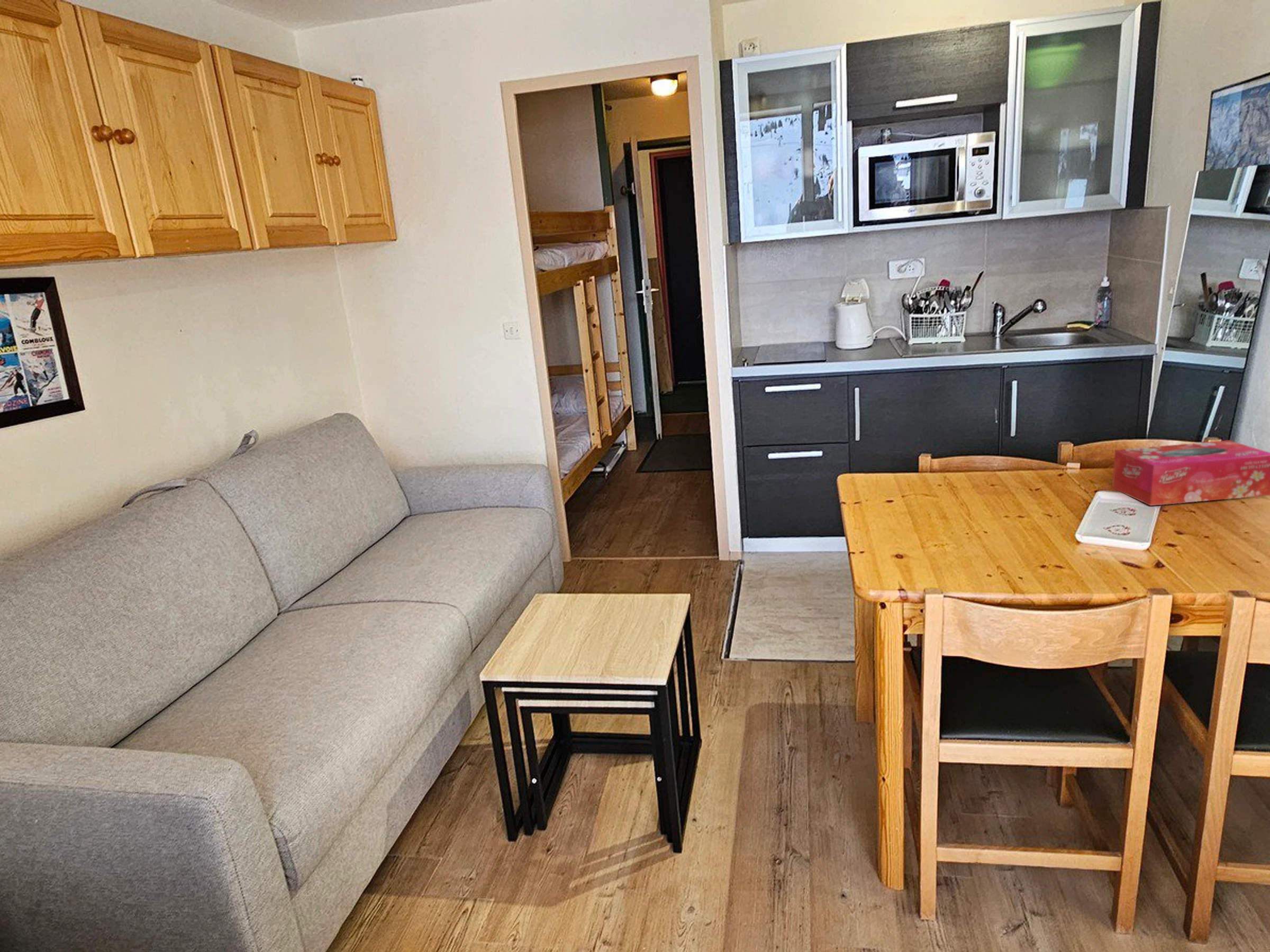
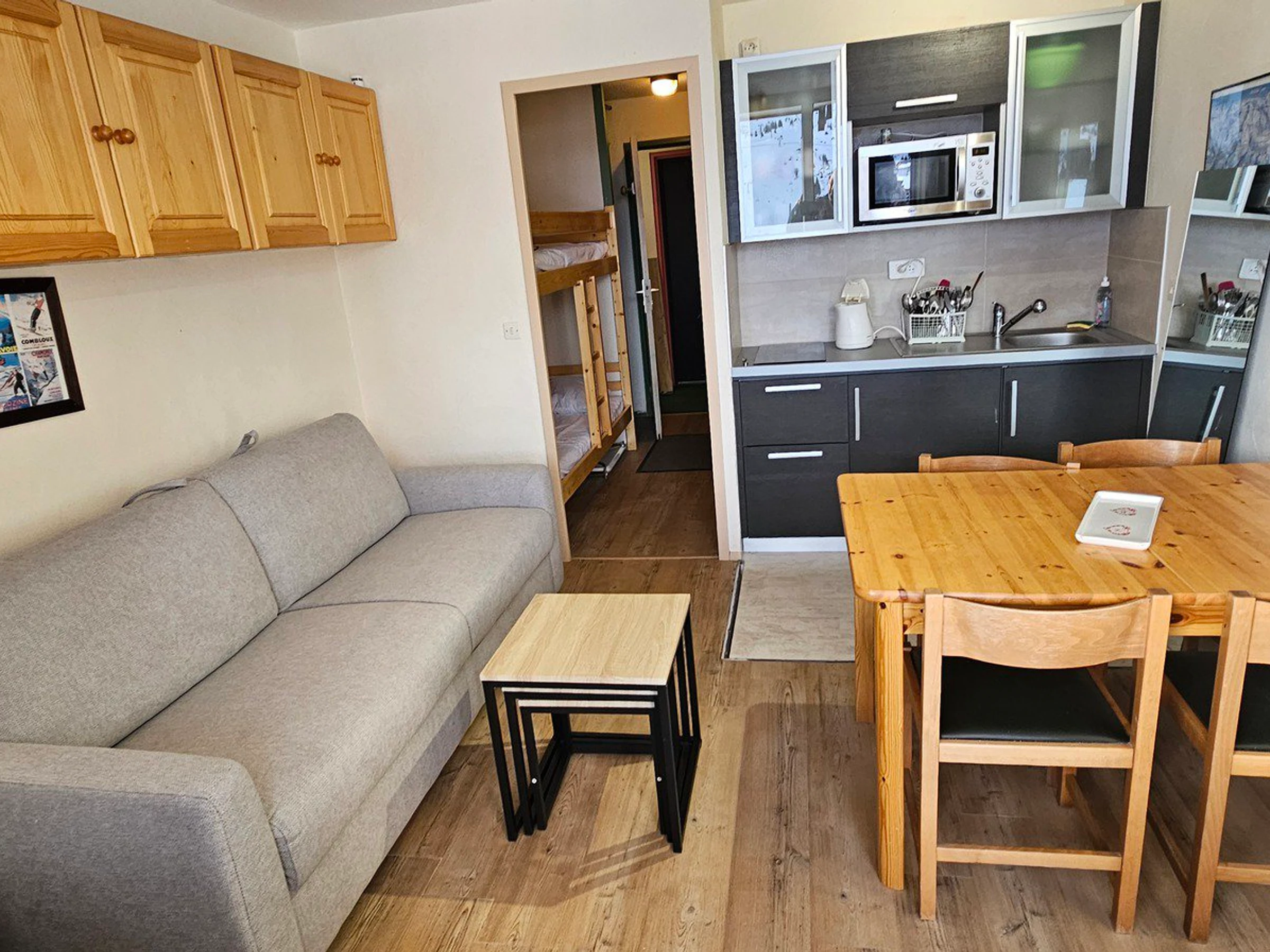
- tissue box [1112,440,1270,506]
